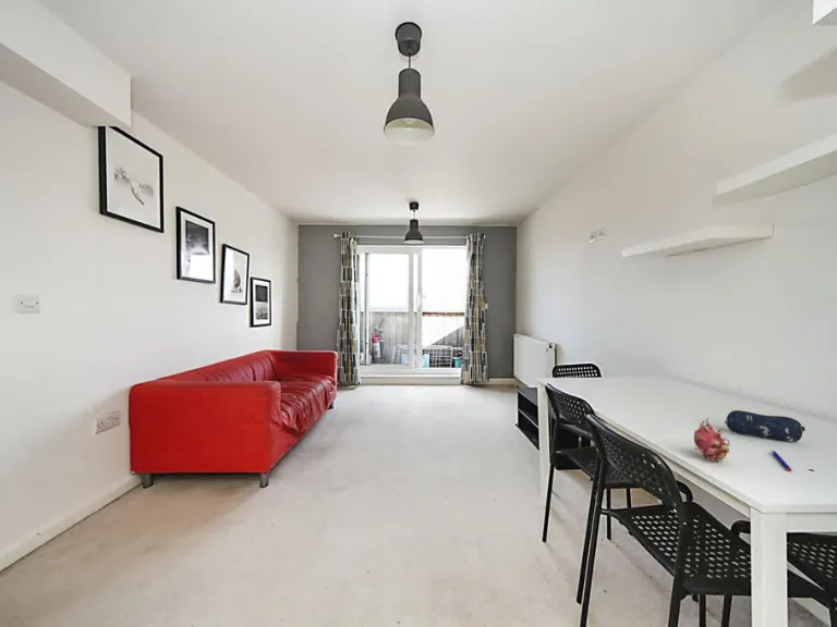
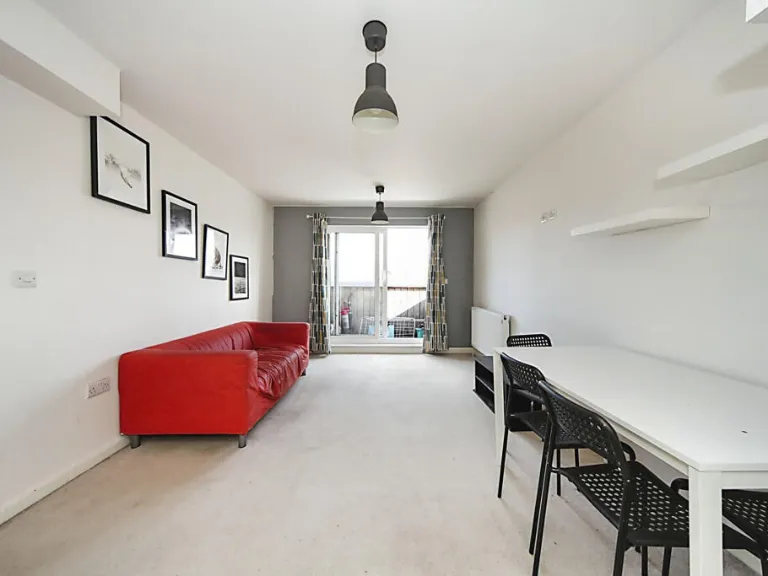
- pencil case [724,409,806,443]
- pen [771,450,792,472]
- fruit [693,417,731,463]
